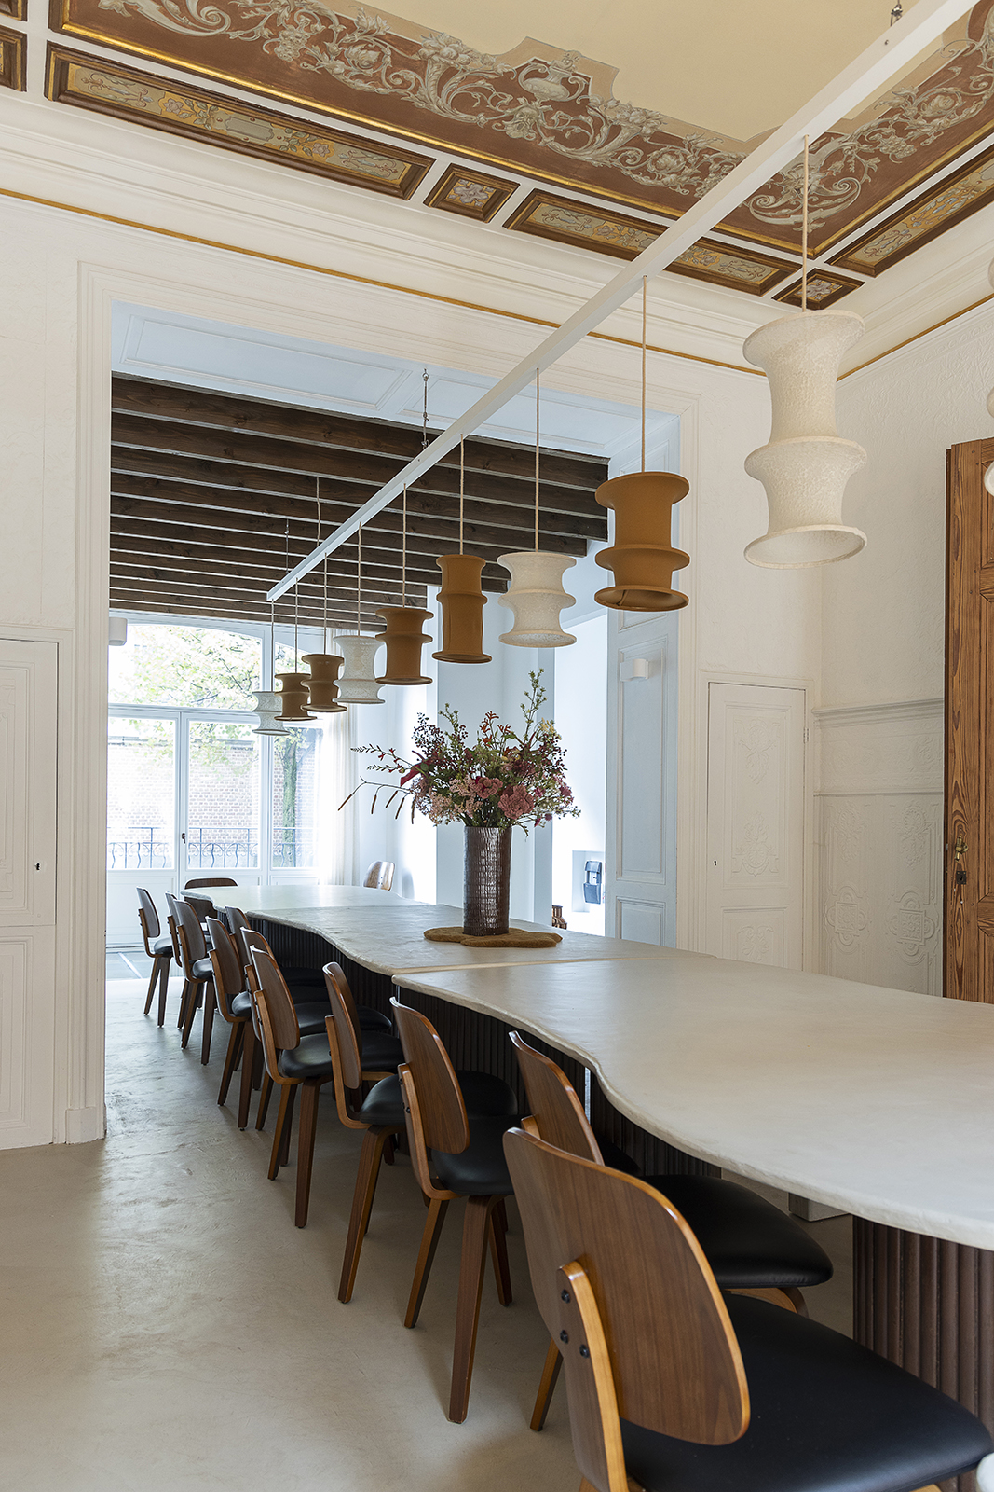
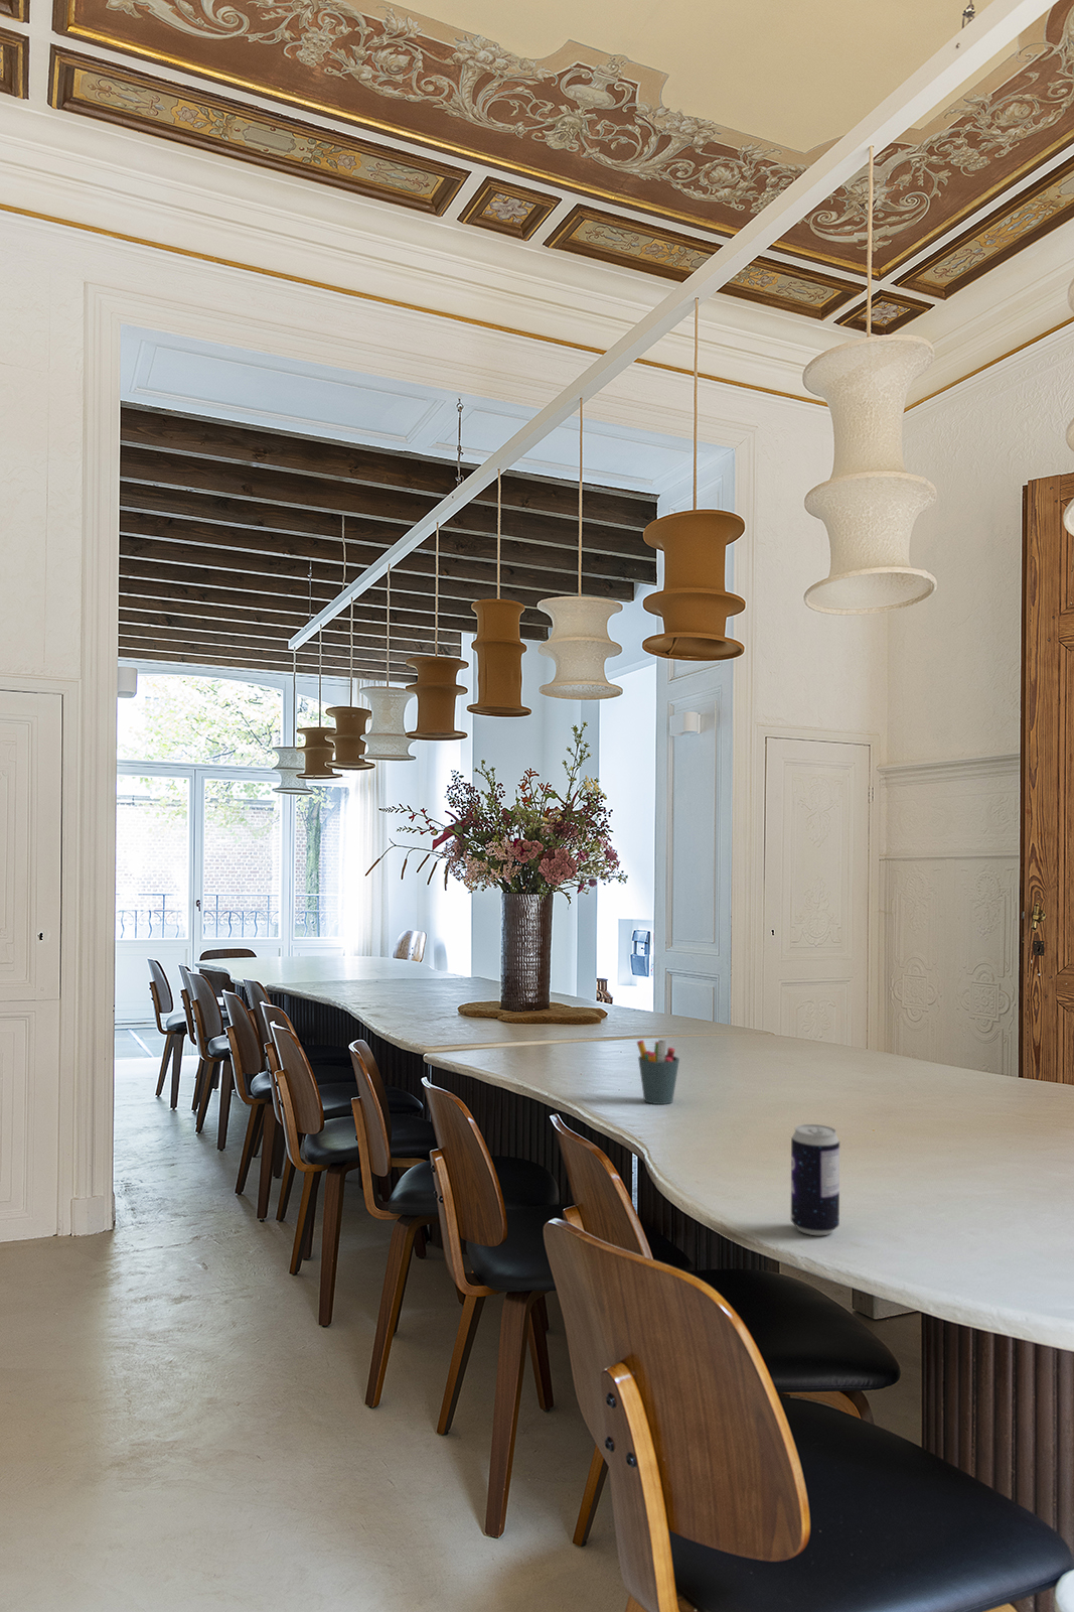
+ beverage can [790,1124,840,1237]
+ pen holder [636,1039,681,1105]
